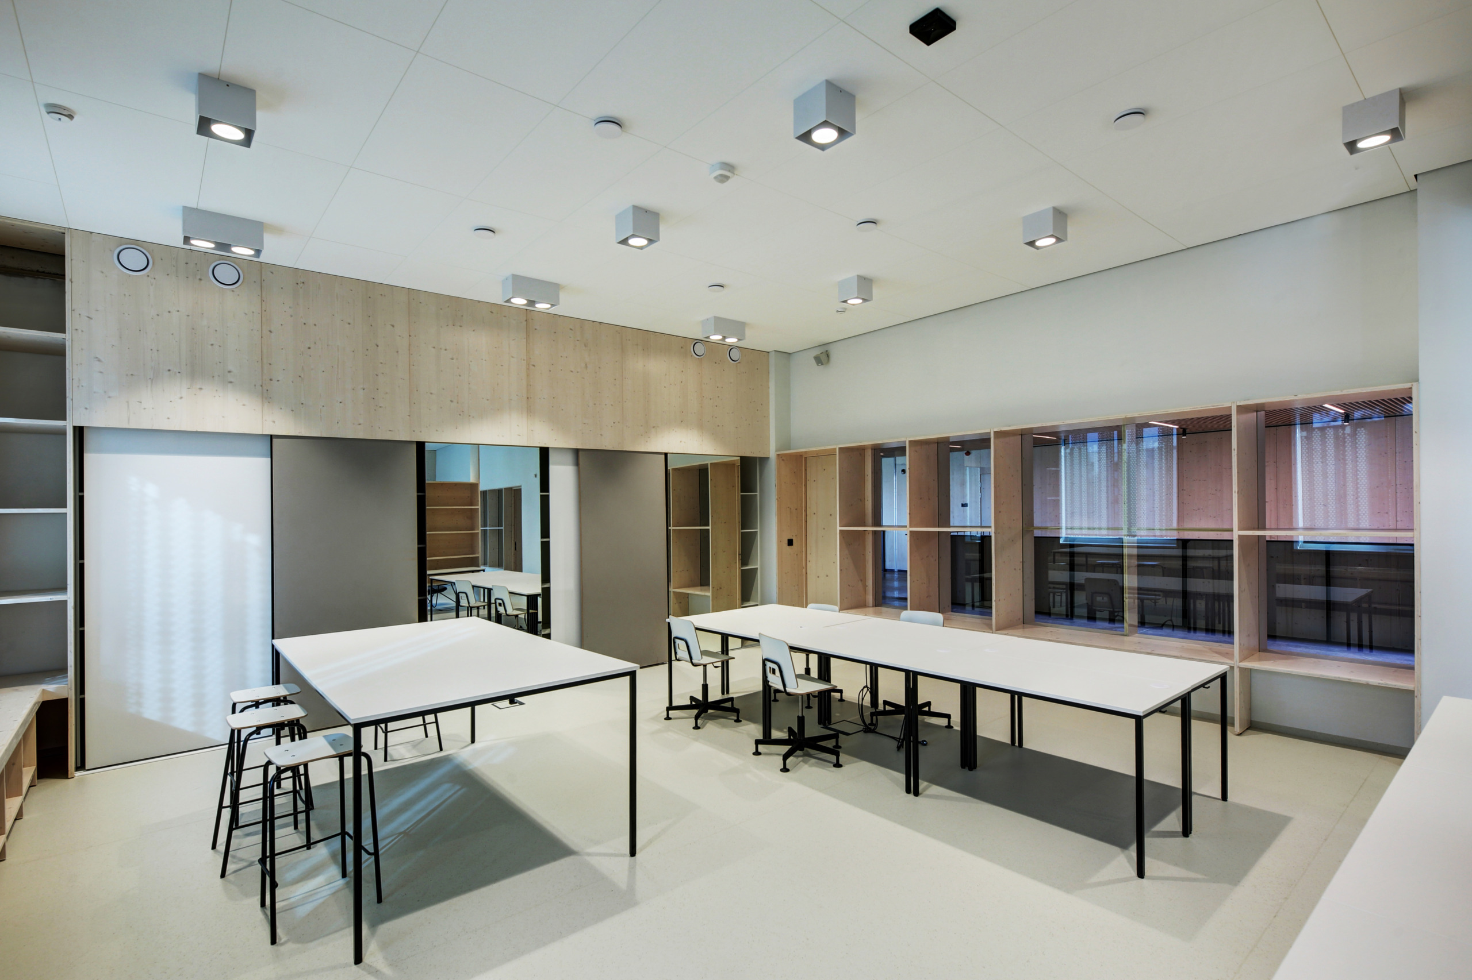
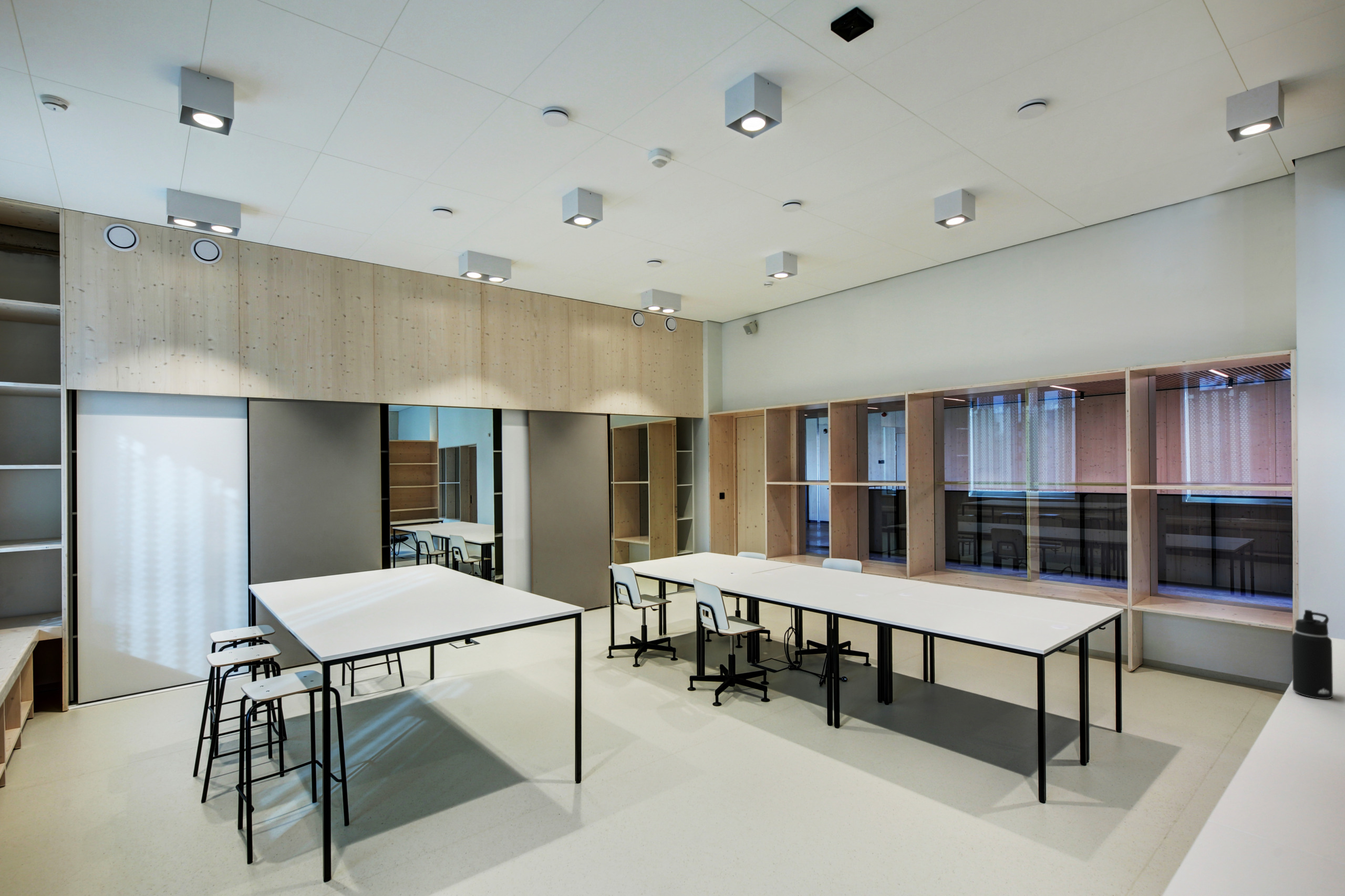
+ water bottle [1291,609,1333,700]
